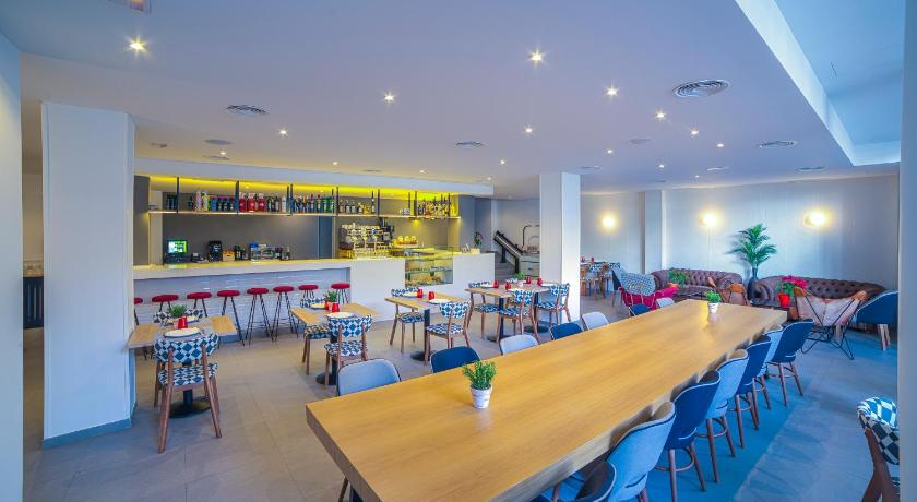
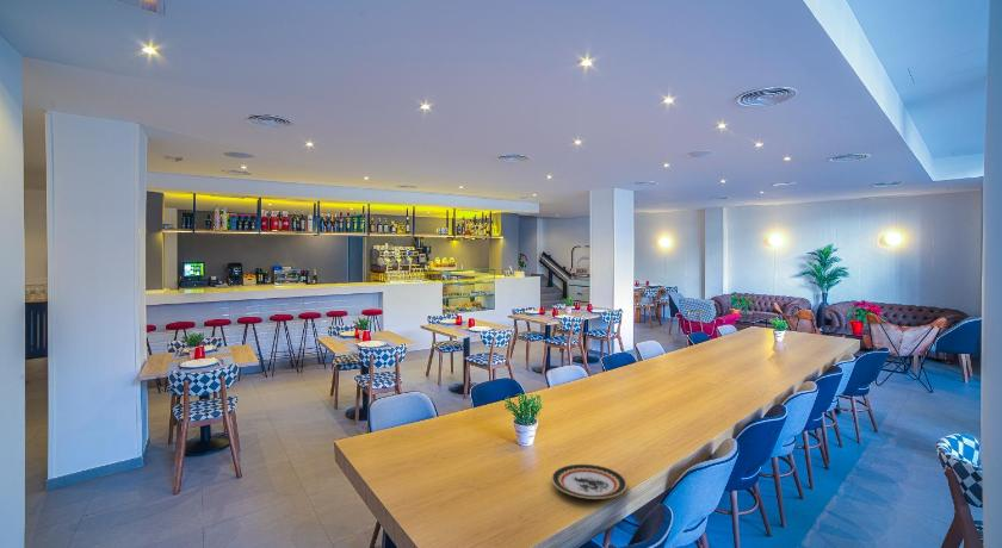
+ plate [550,463,629,500]
